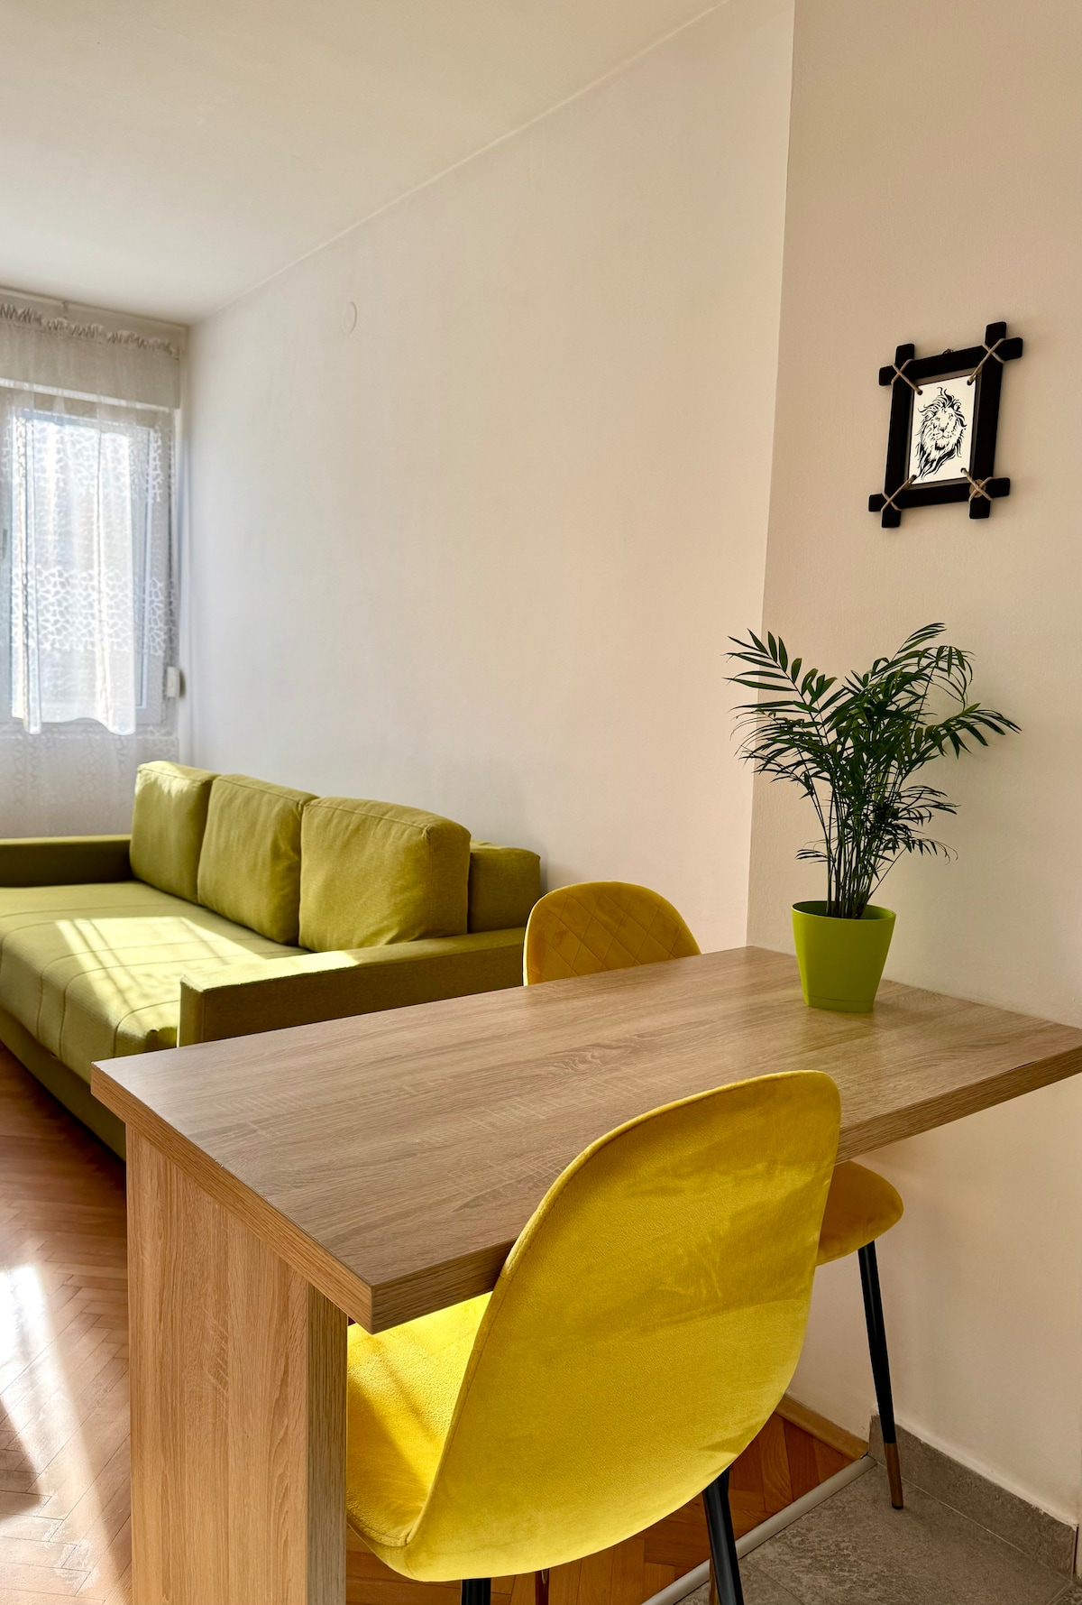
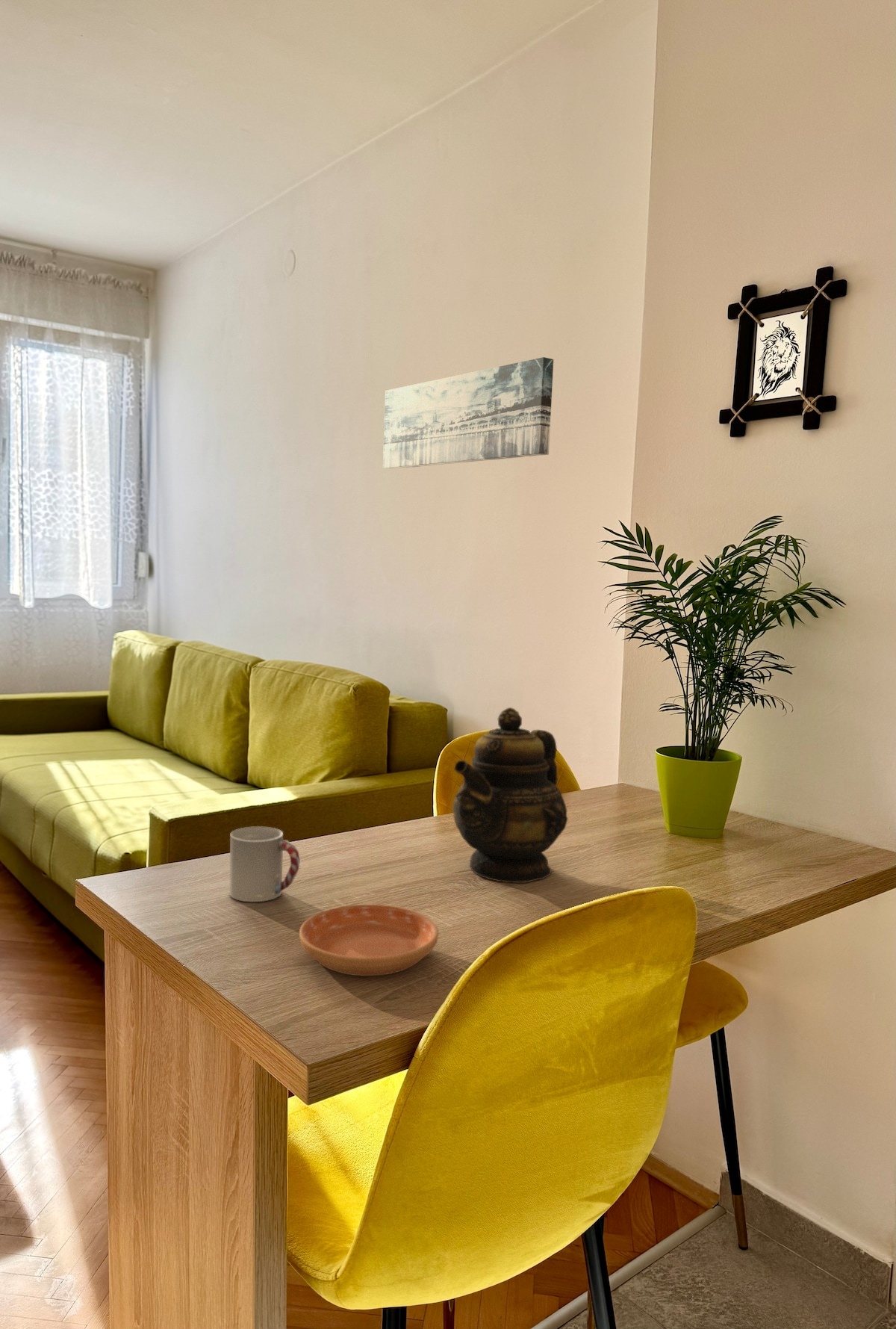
+ cup [228,825,301,902]
+ wall art [382,356,554,470]
+ teapot [452,707,568,884]
+ saucer [299,904,439,977]
